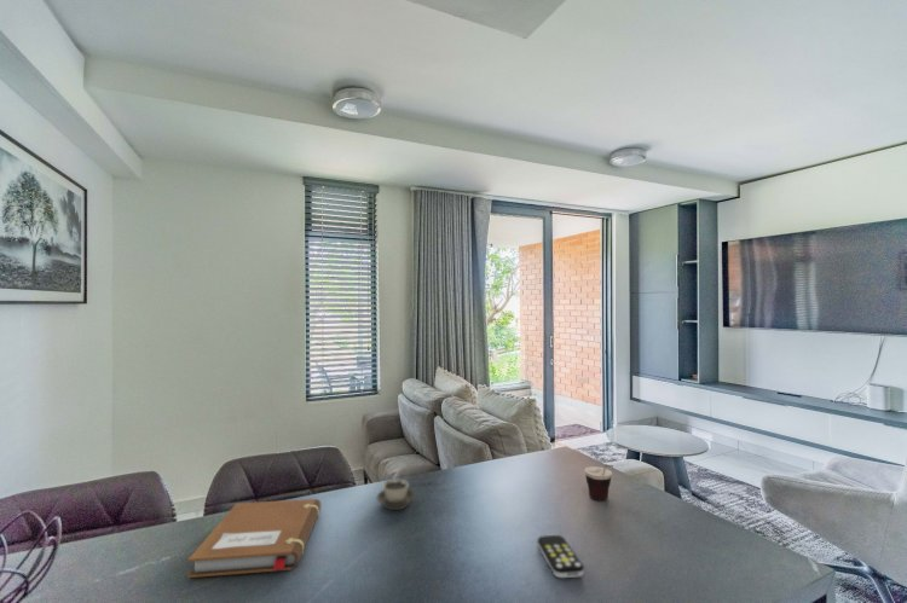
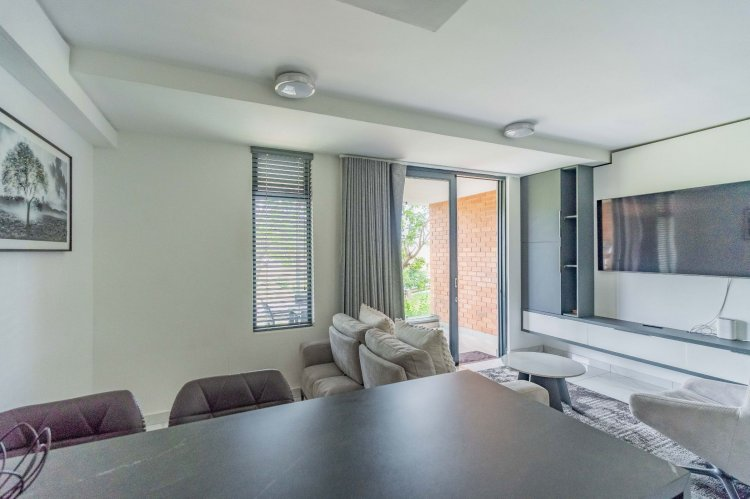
- notebook [186,498,322,579]
- remote control [536,534,585,579]
- cup [375,479,416,511]
- cup [583,464,614,501]
